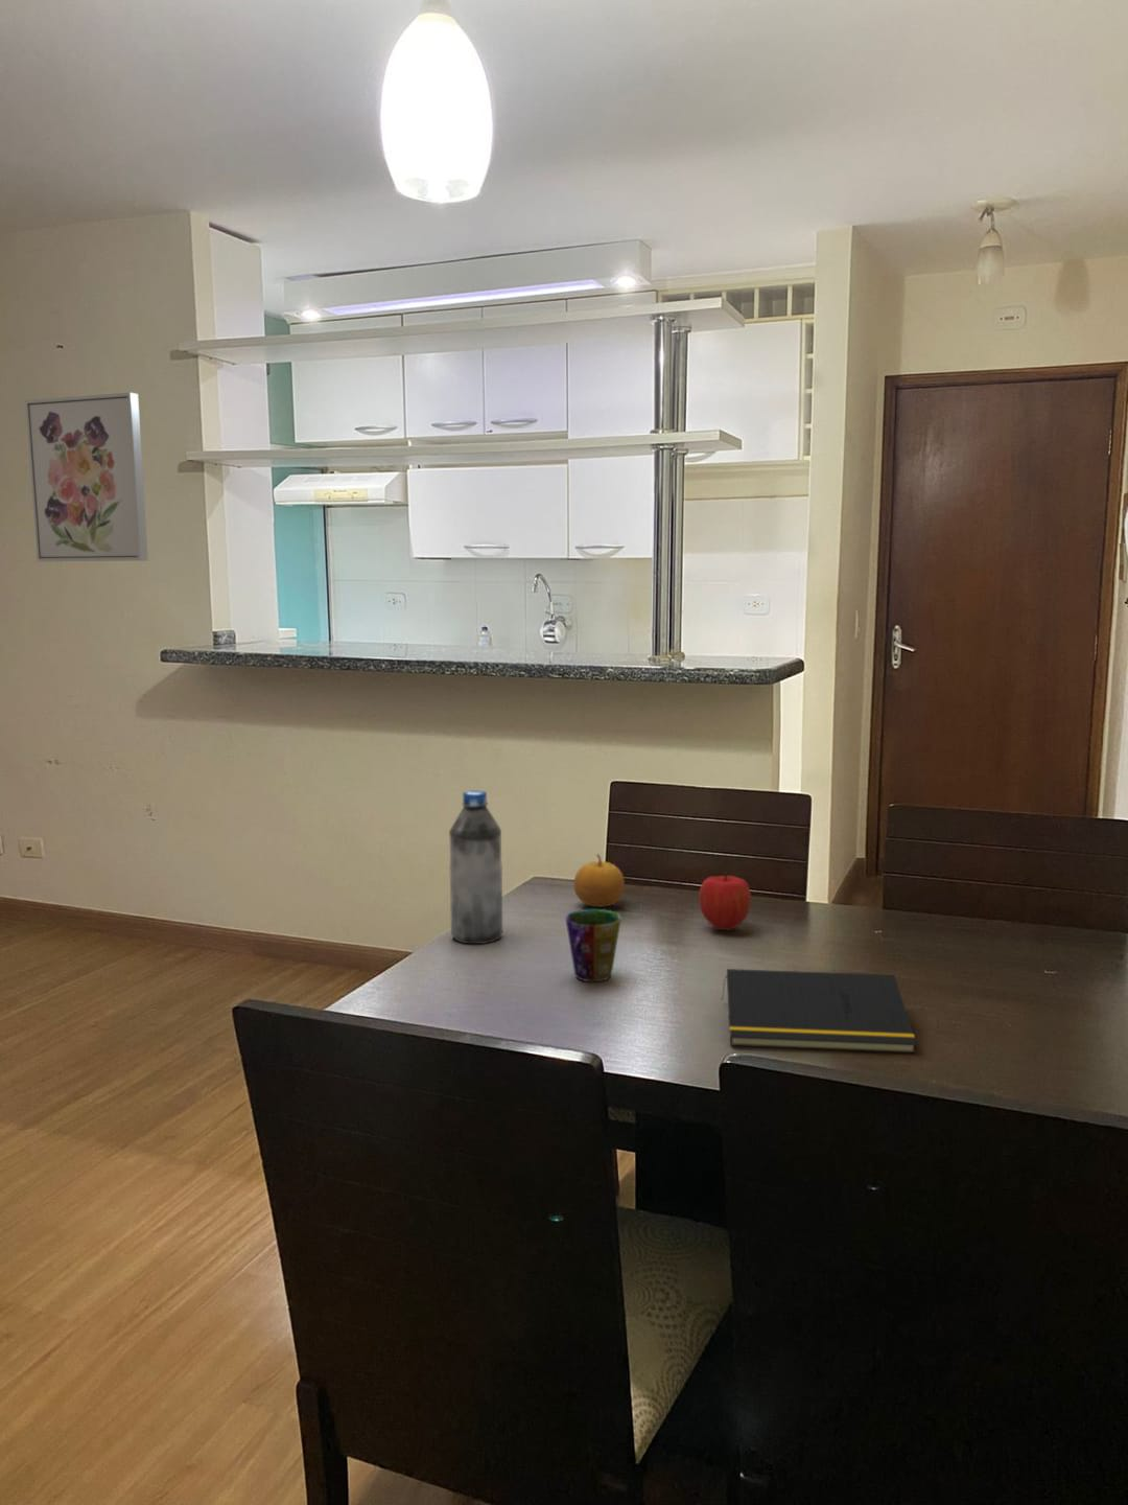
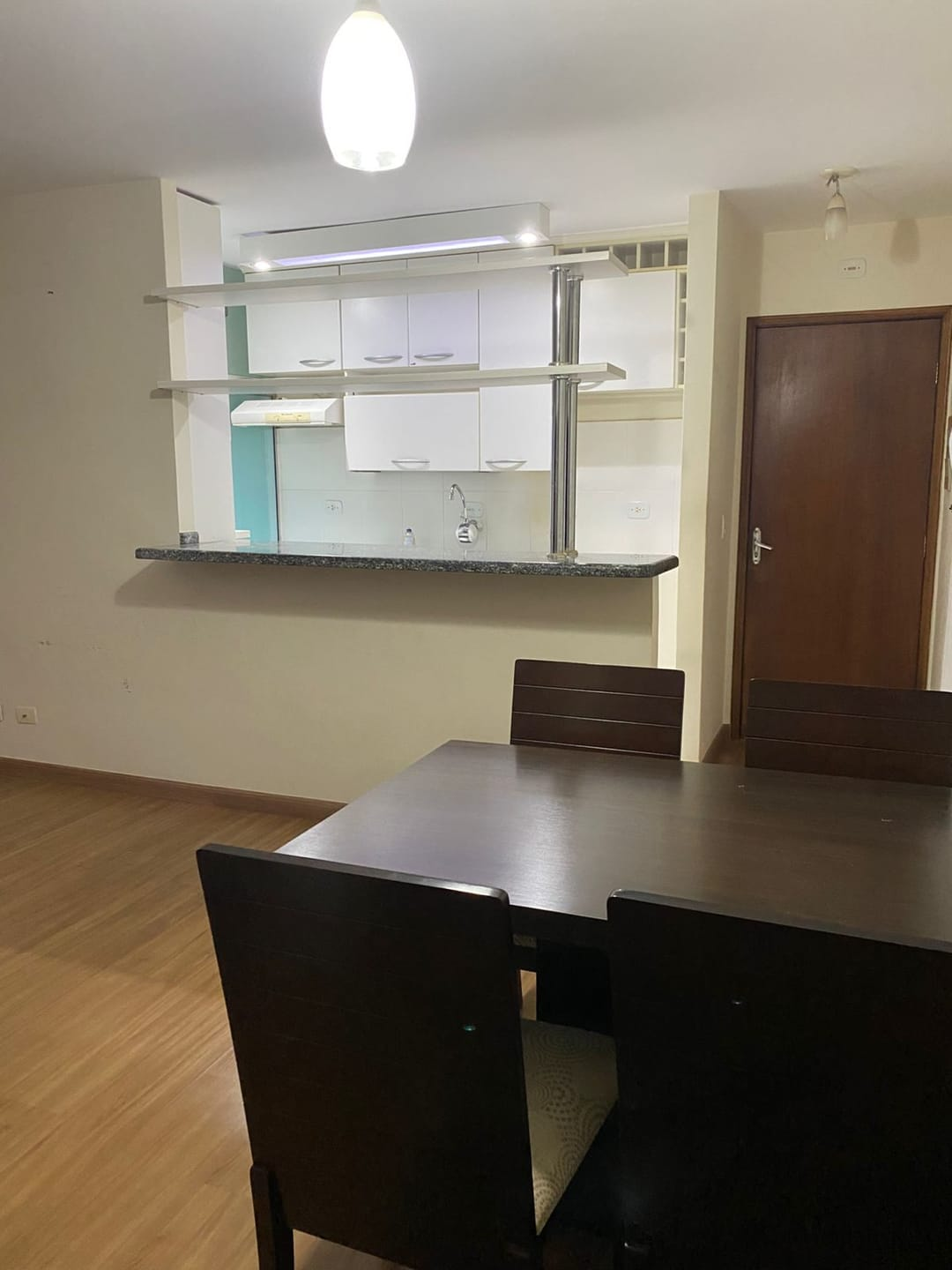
- notepad [720,968,917,1055]
- fruit [573,853,626,908]
- wall art [24,391,149,563]
- cup [564,908,622,982]
- fruit [698,871,752,933]
- water bottle [448,789,504,944]
